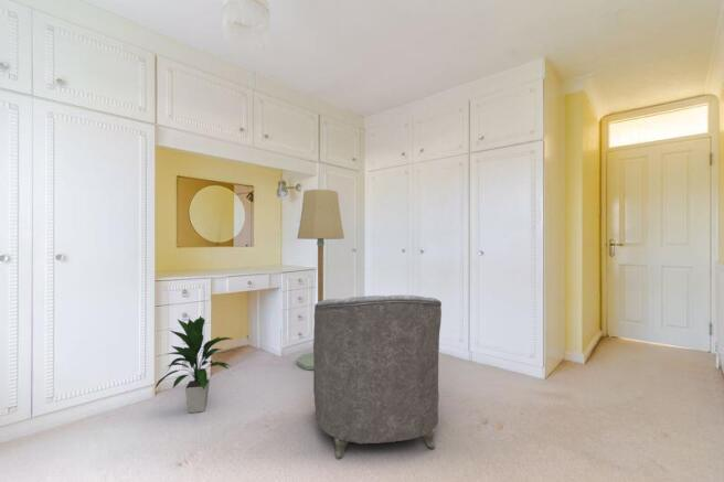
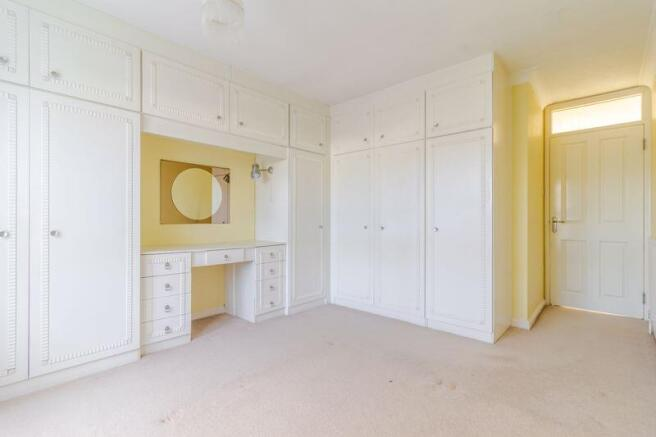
- armchair [312,294,443,460]
- floor lamp [296,189,345,371]
- indoor plant [153,314,232,414]
